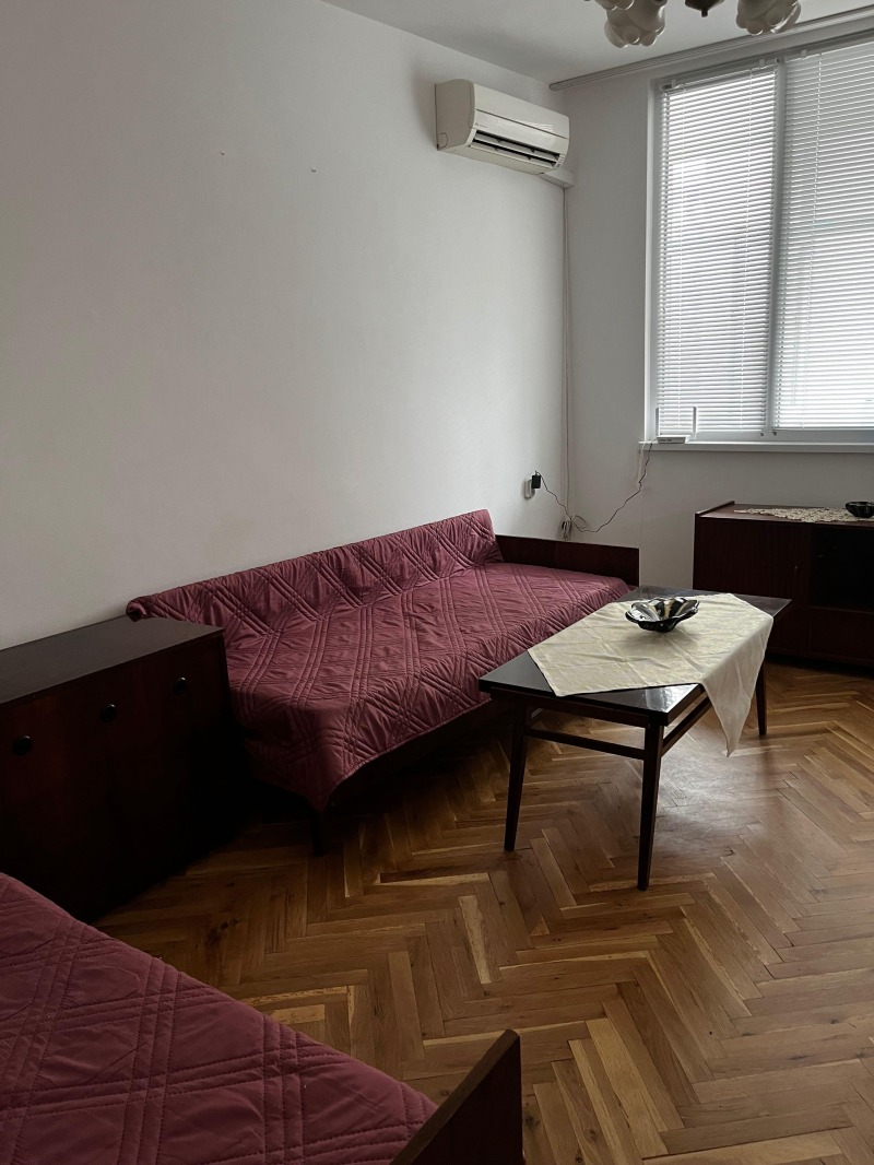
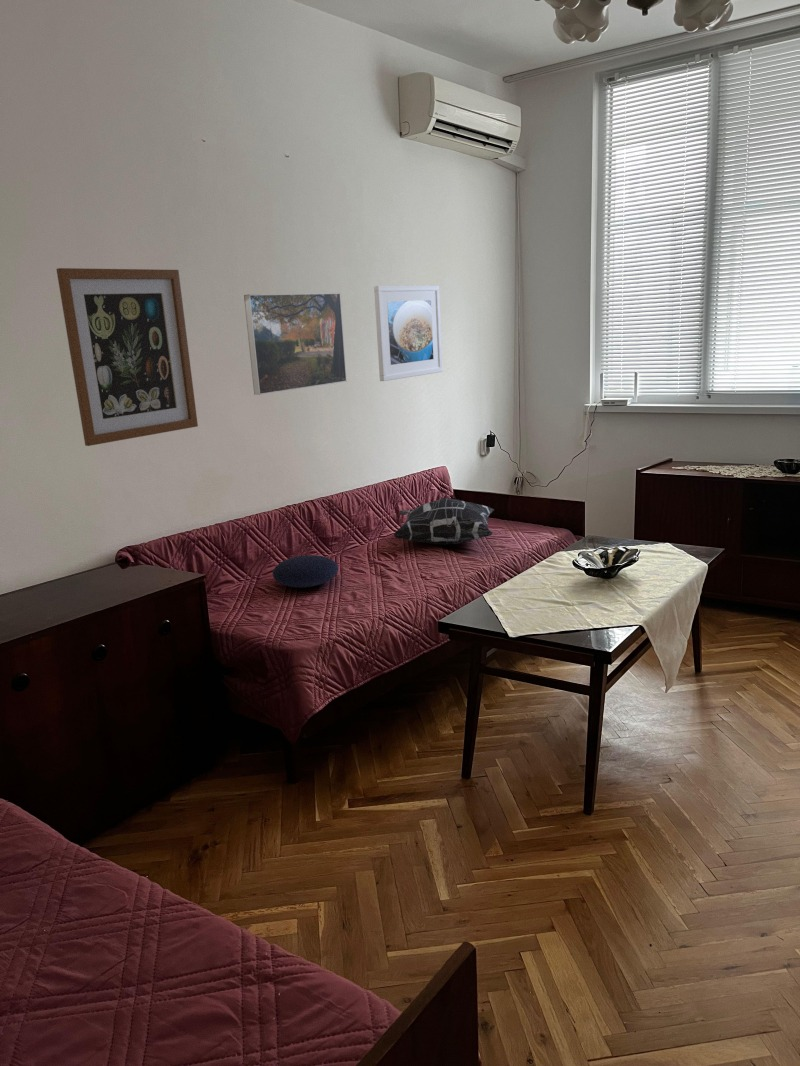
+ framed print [373,284,443,382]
+ decorative pillow [392,497,495,546]
+ wall art [56,267,199,447]
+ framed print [243,292,348,396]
+ cushion [272,554,339,588]
